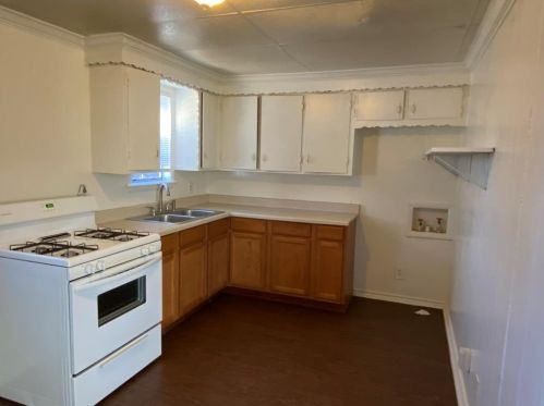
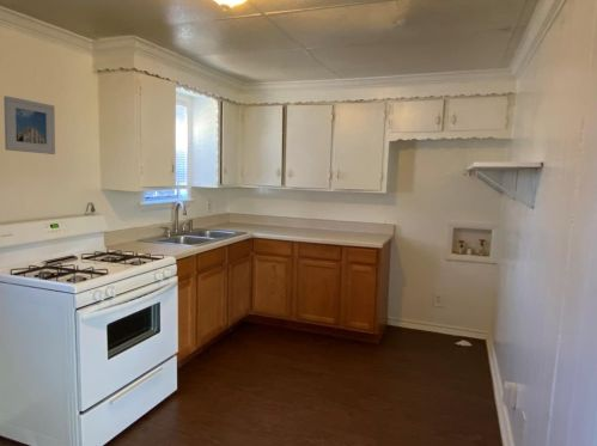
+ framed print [2,94,56,155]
